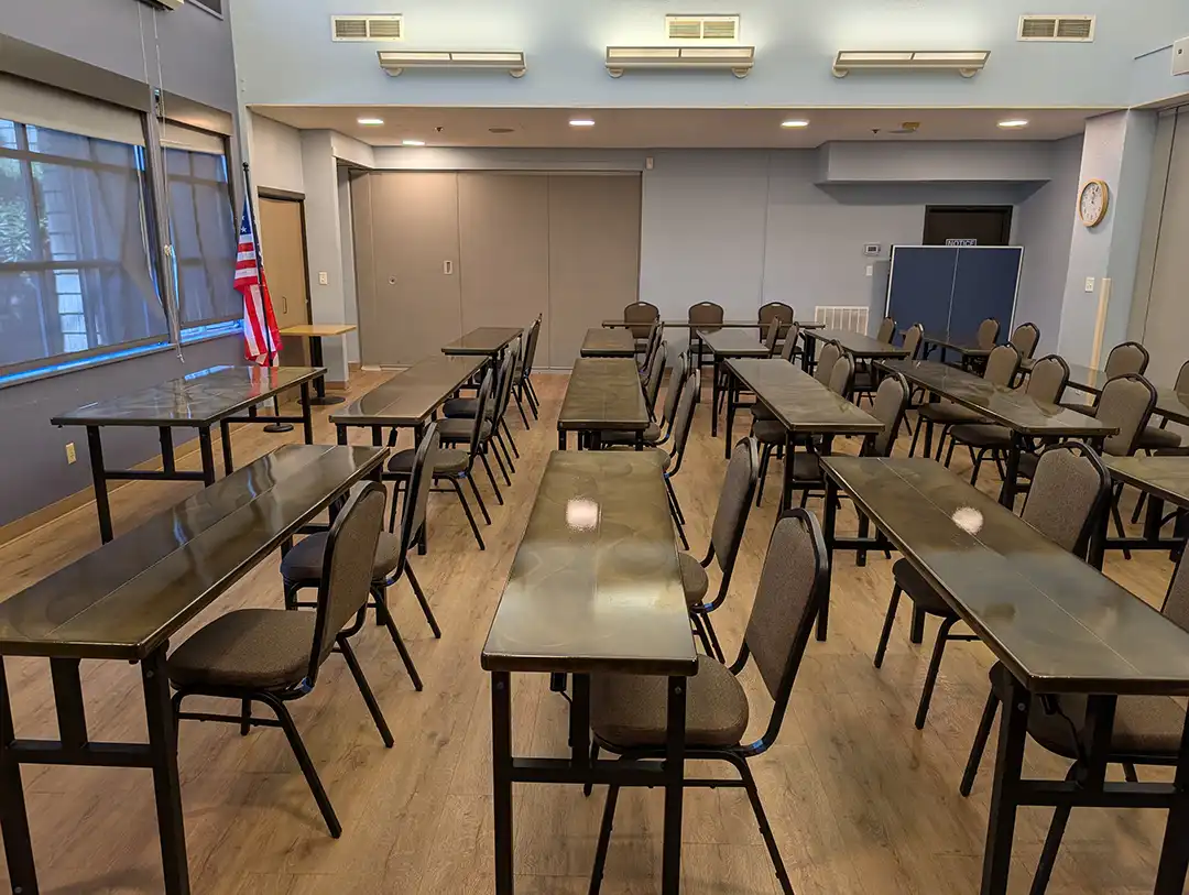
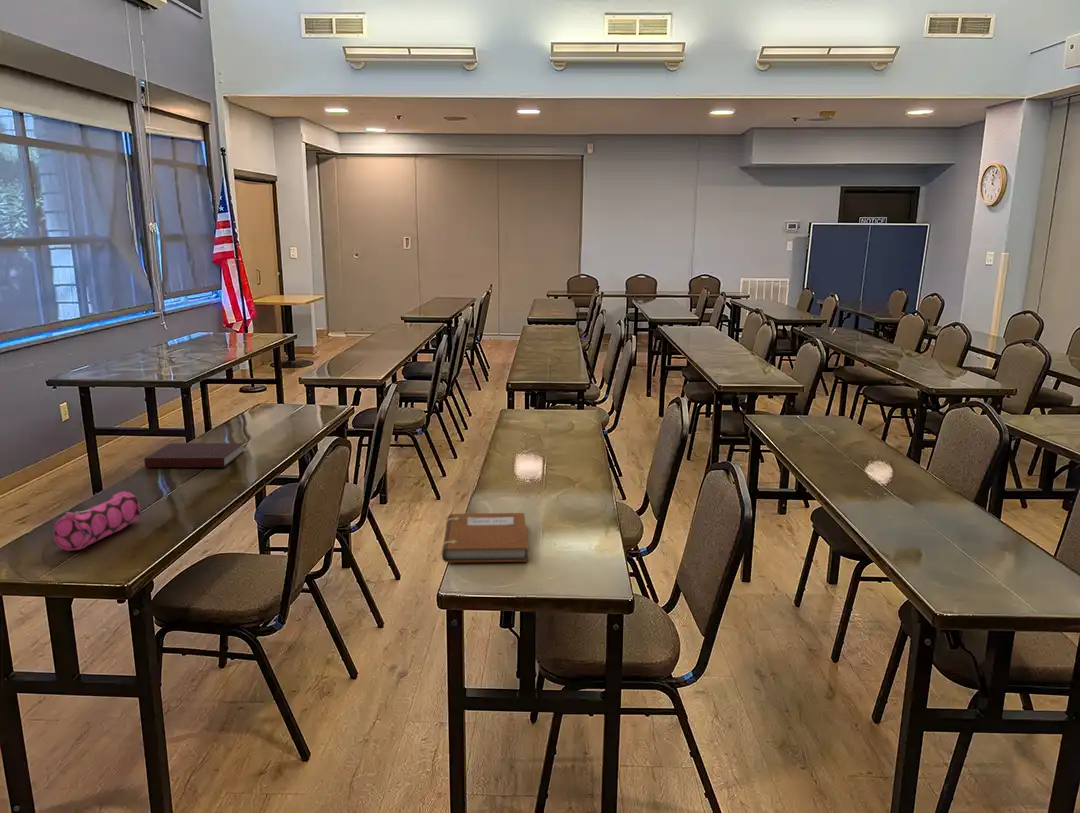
+ notebook [441,512,529,563]
+ pencil case [52,490,141,552]
+ notebook [143,442,245,468]
